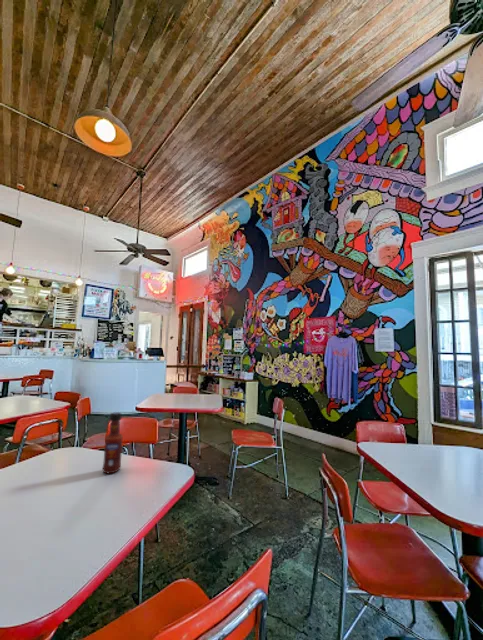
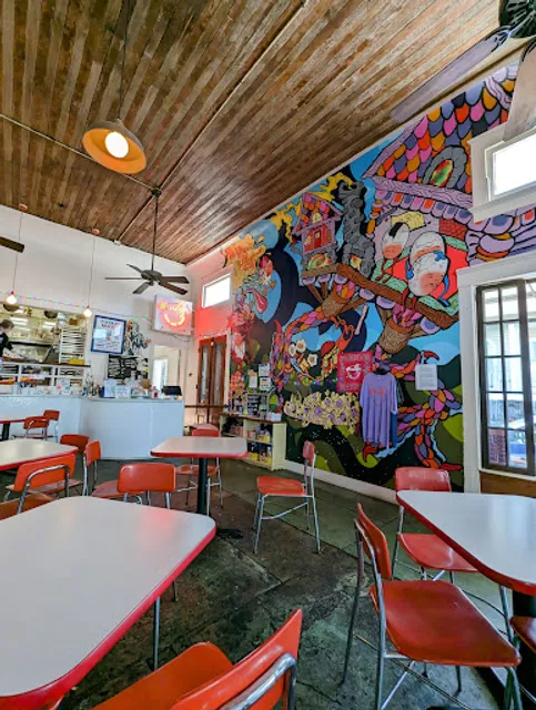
- tabasco sauce [102,411,124,474]
